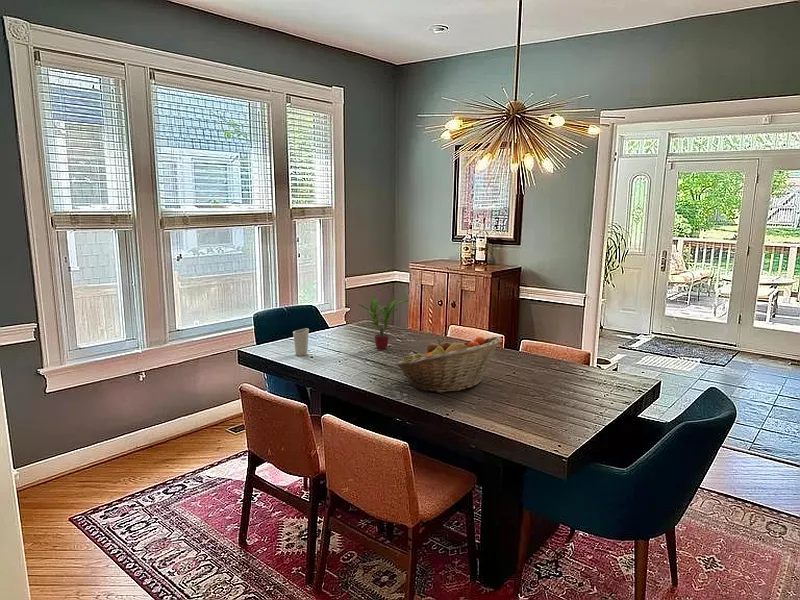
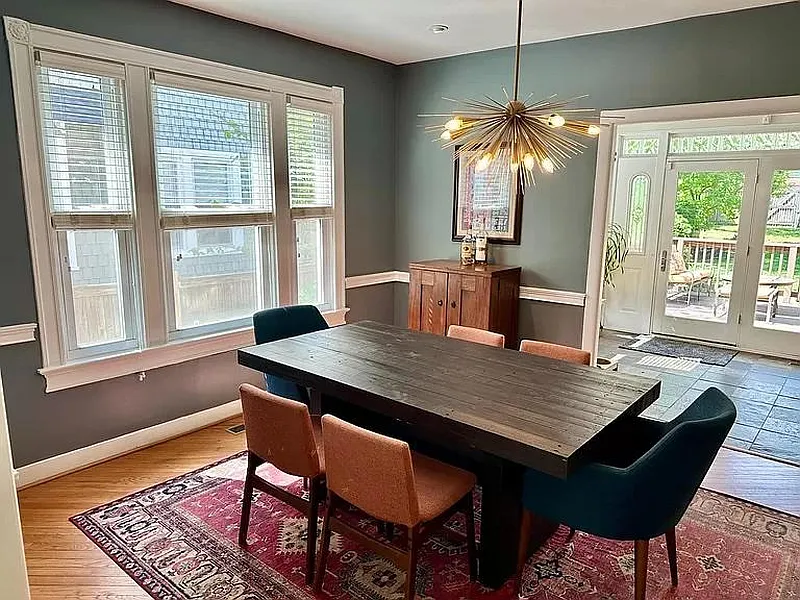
- fruit basket [395,336,502,394]
- potted plant [357,296,410,351]
- cup [292,327,310,357]
